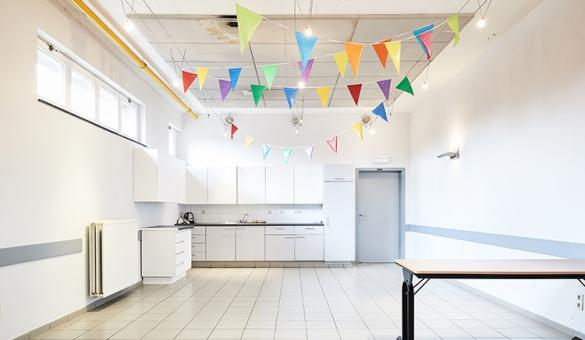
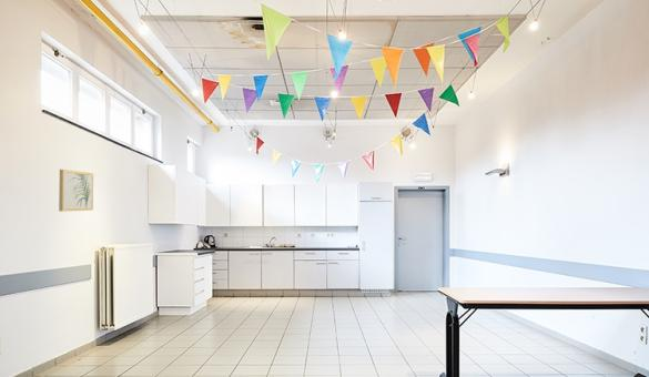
+ wall art [58,169,94,213]
